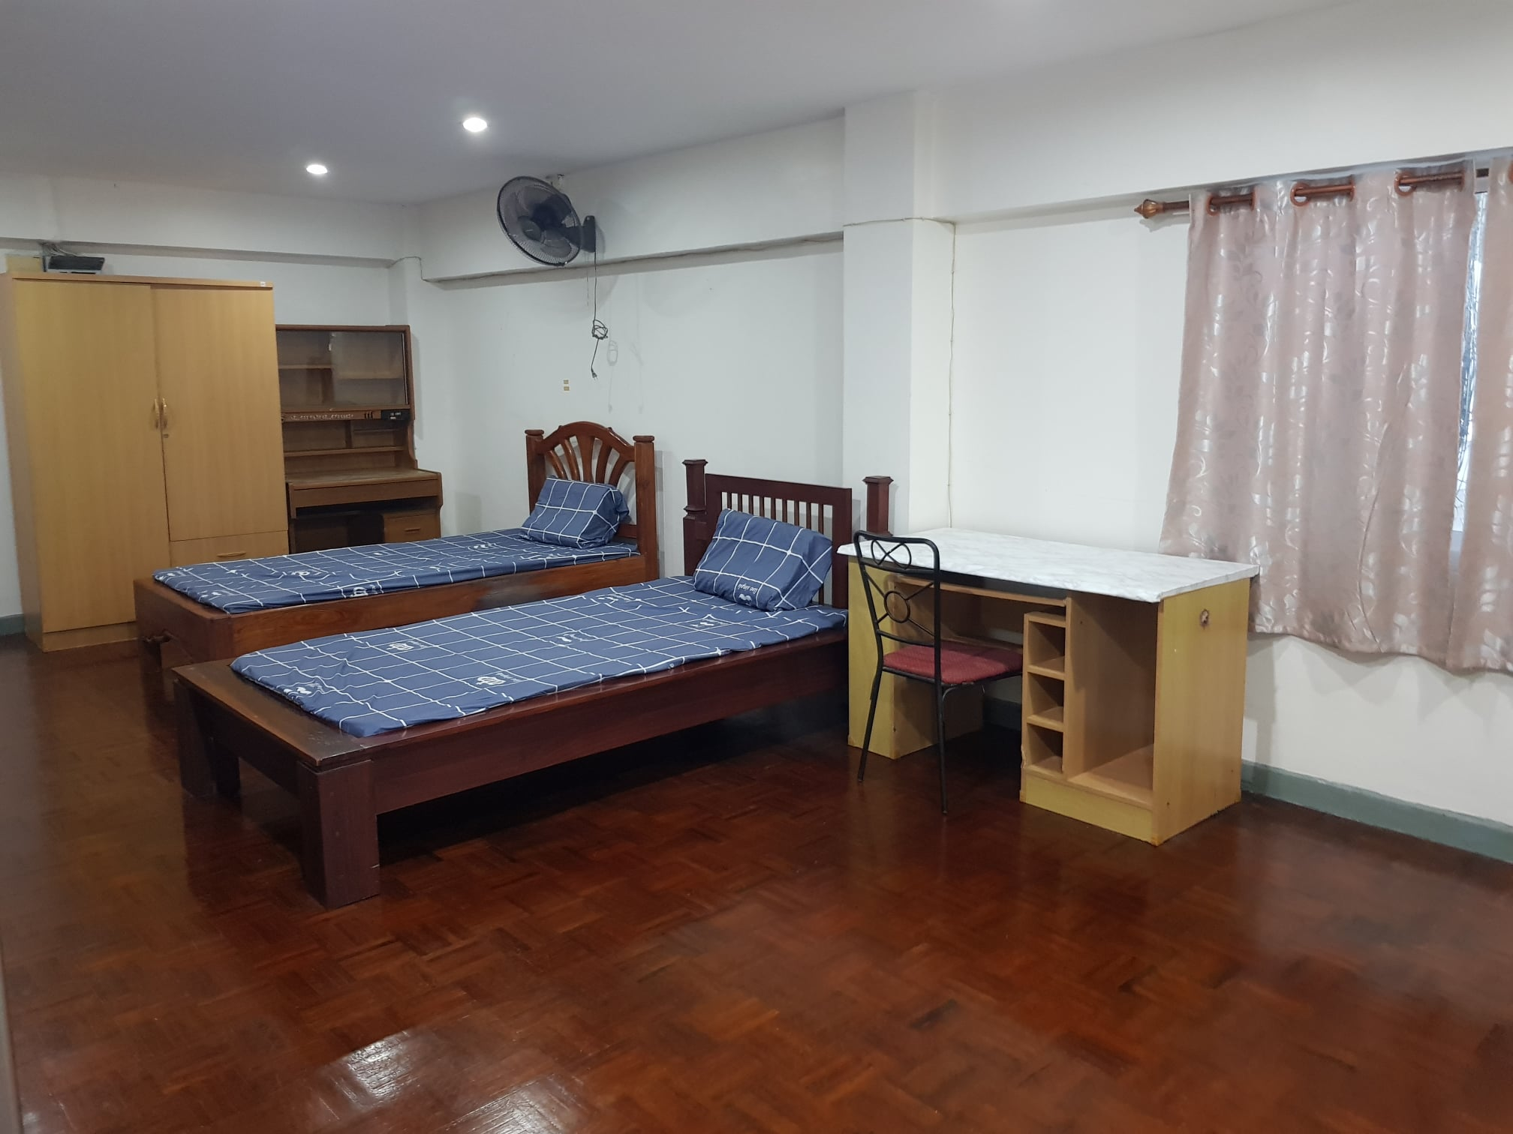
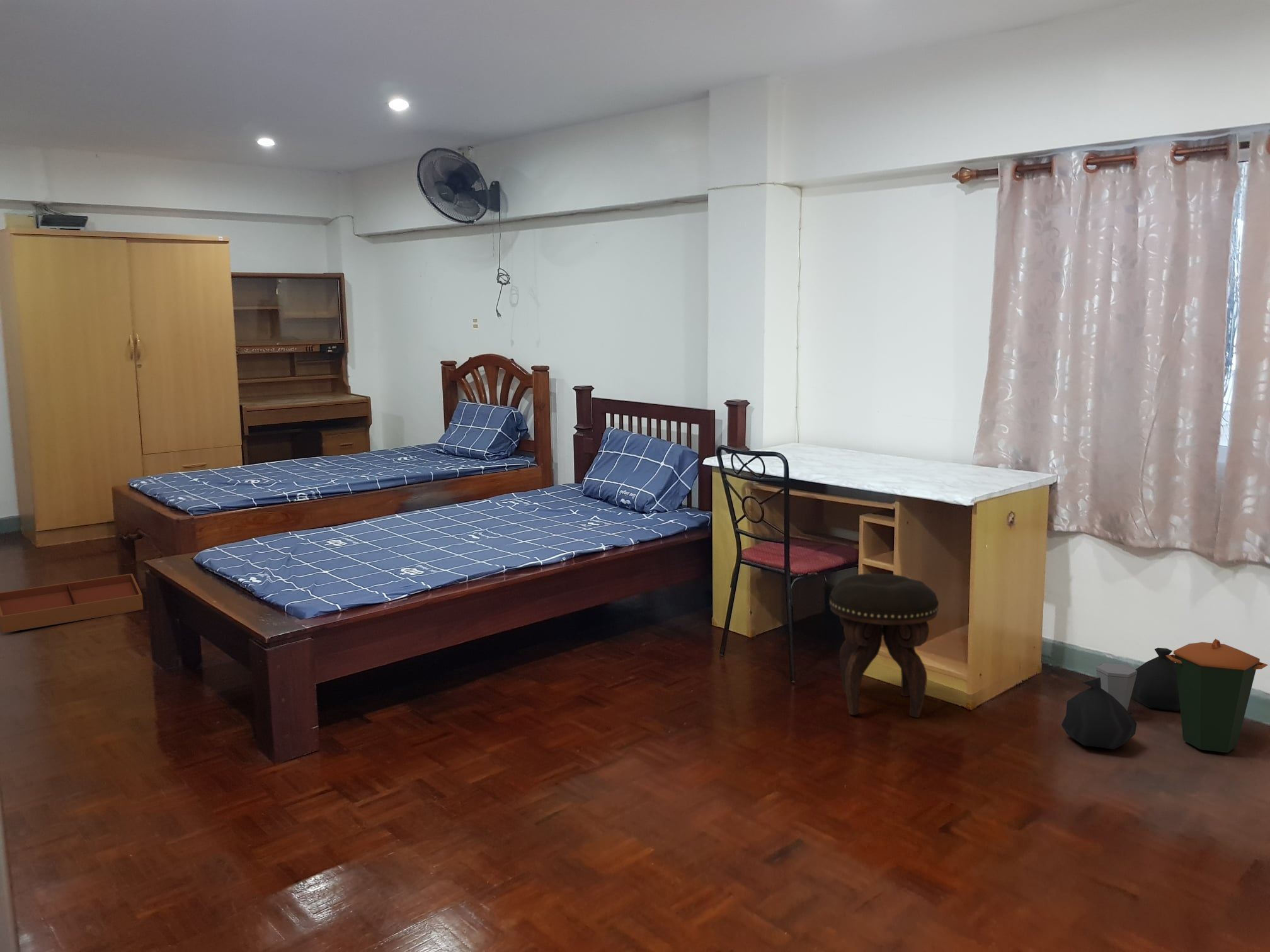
+ storage bin [0,573,144,634]
+ trash bin [1061,638,1269,754]
+ footstool [829,573,939,718]
